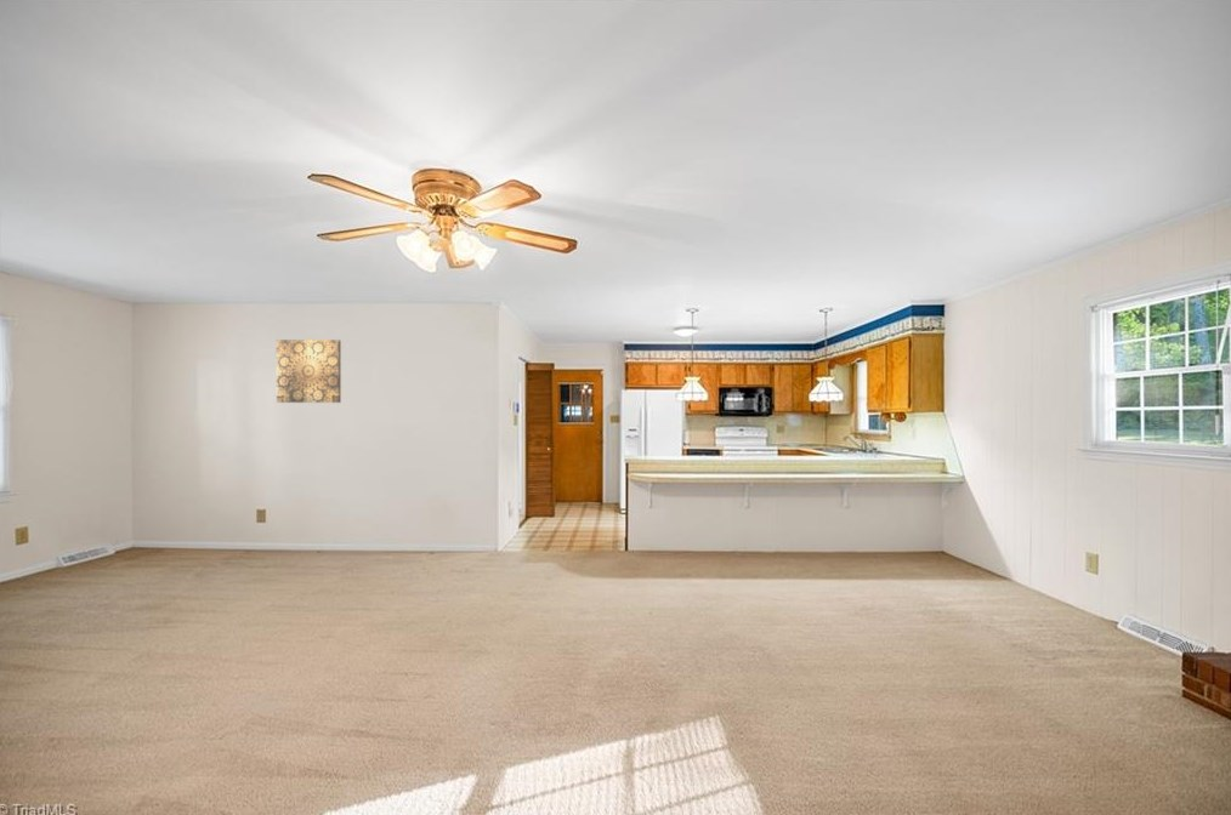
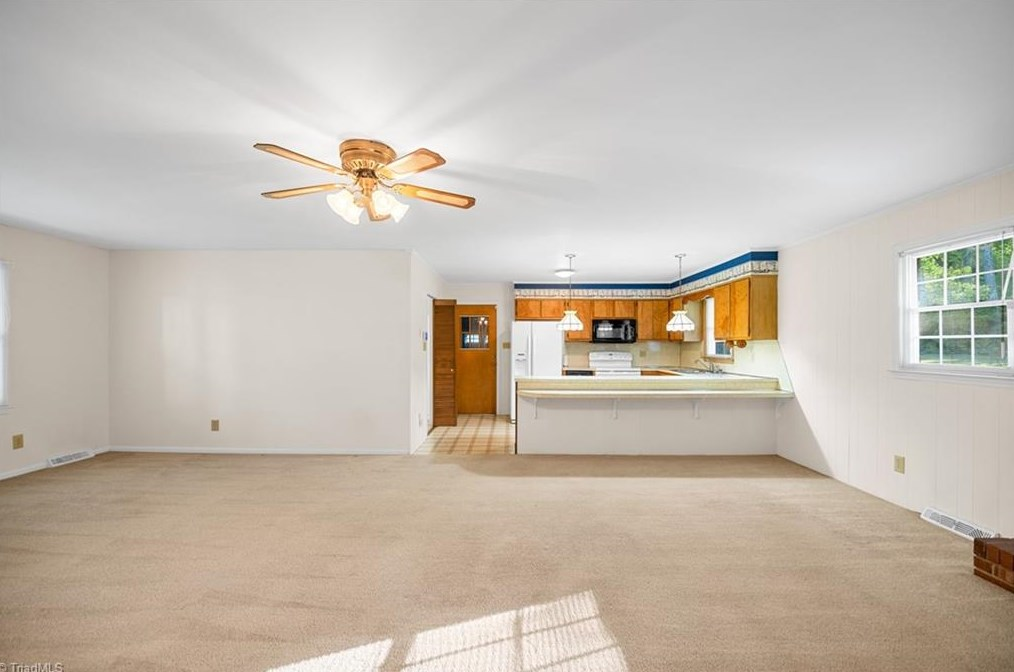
- wall art [276,338,342,404]
